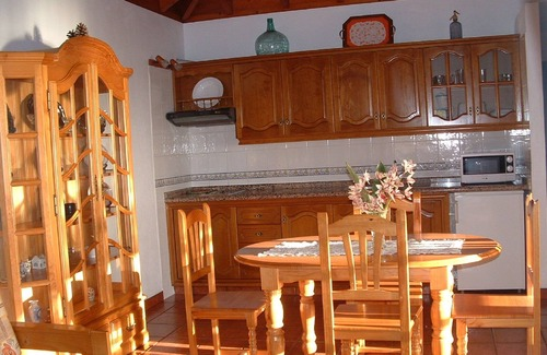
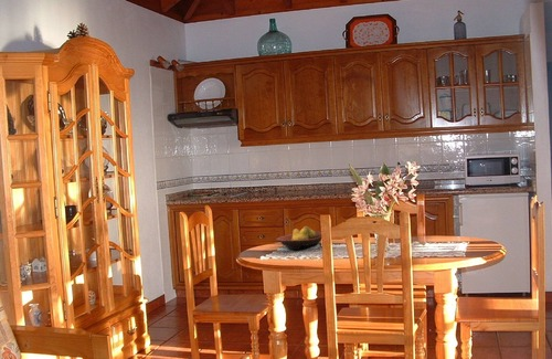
+ fruit bowl [275,225,322,251]
